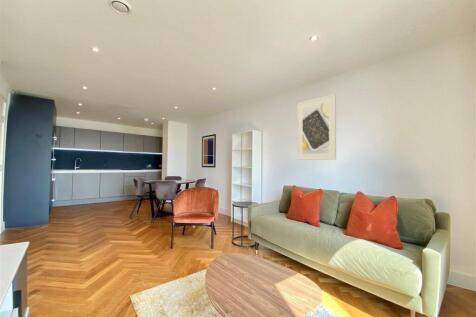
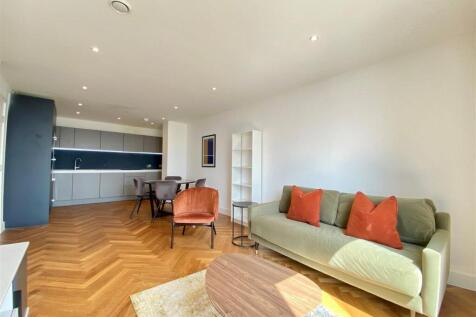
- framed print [296,93,337,161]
